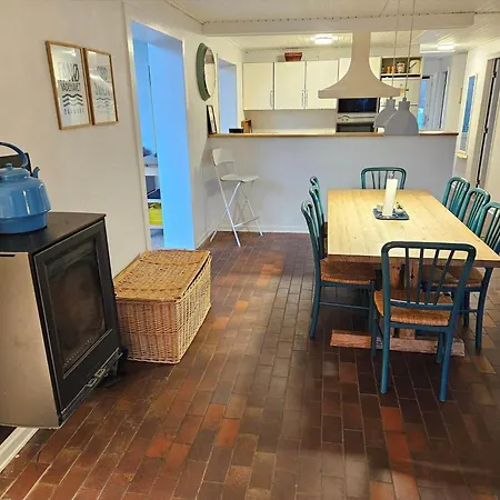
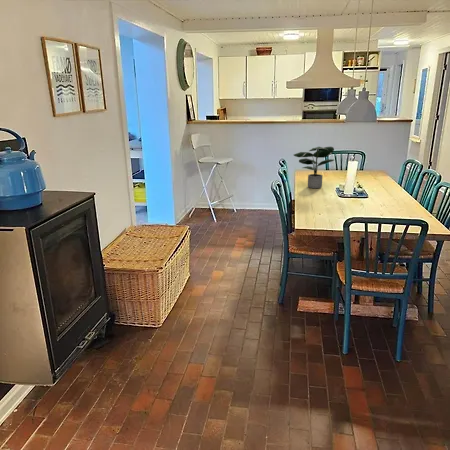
+ potted plant [293,146,335,189]
